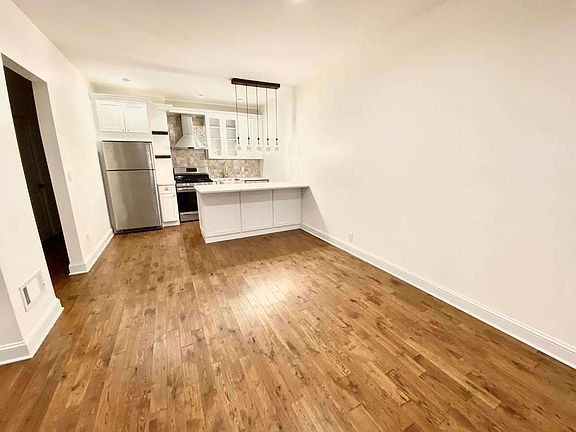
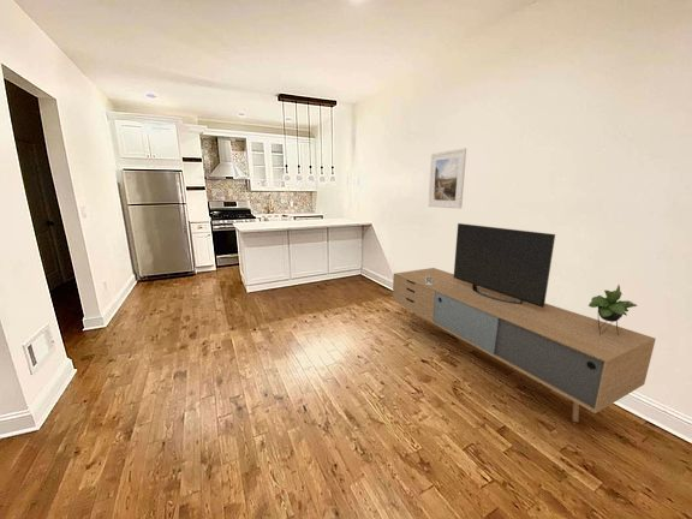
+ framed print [428,147,467,209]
+ media console [392,222,657,423]
